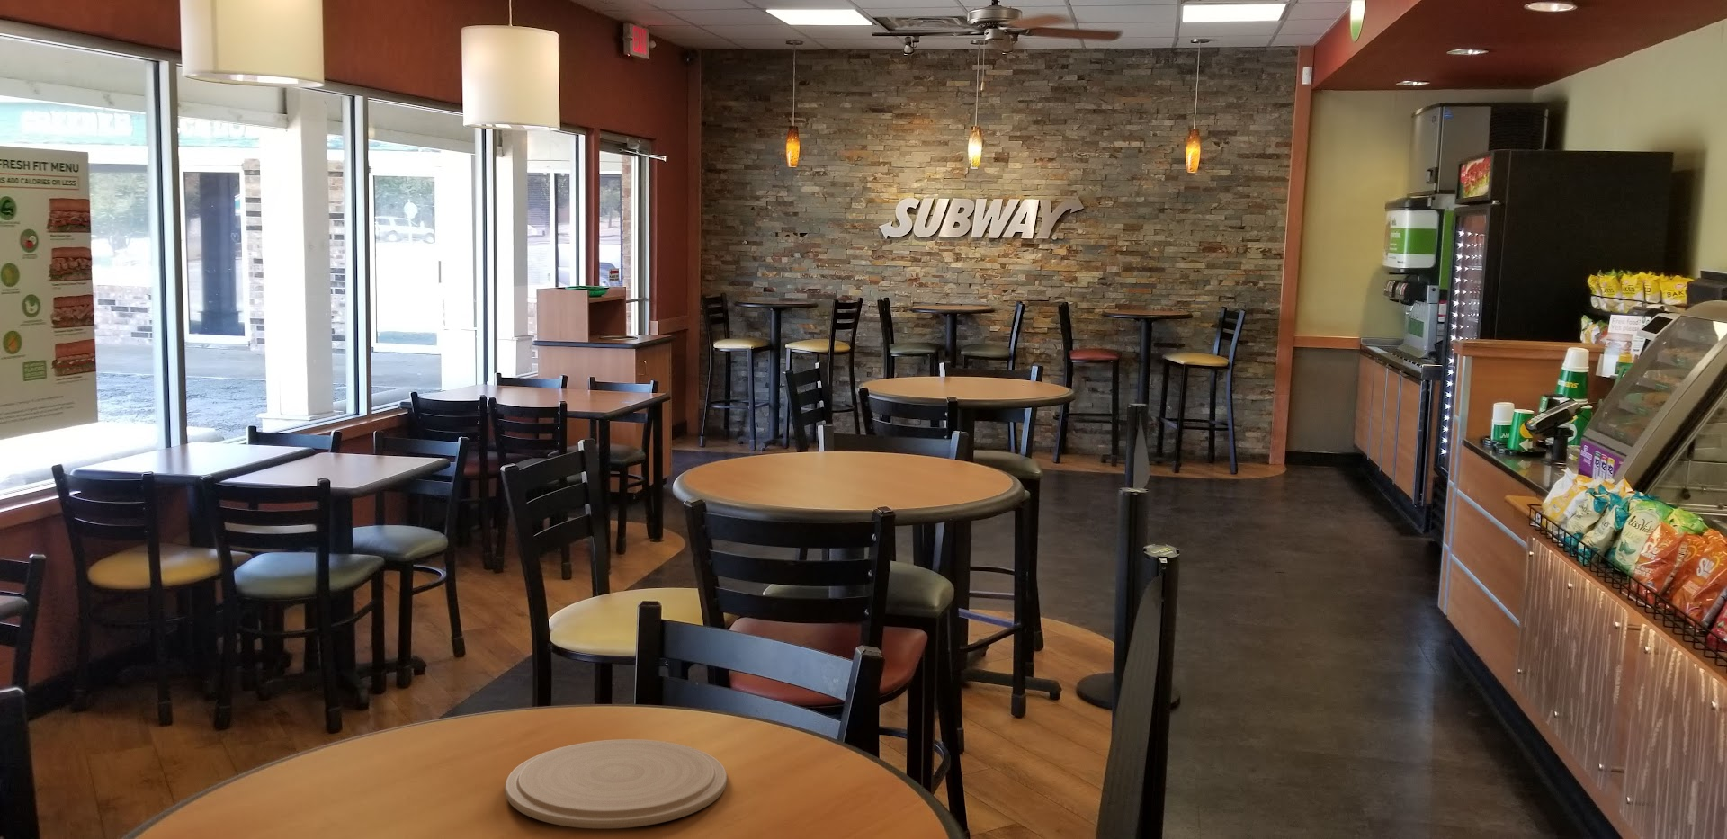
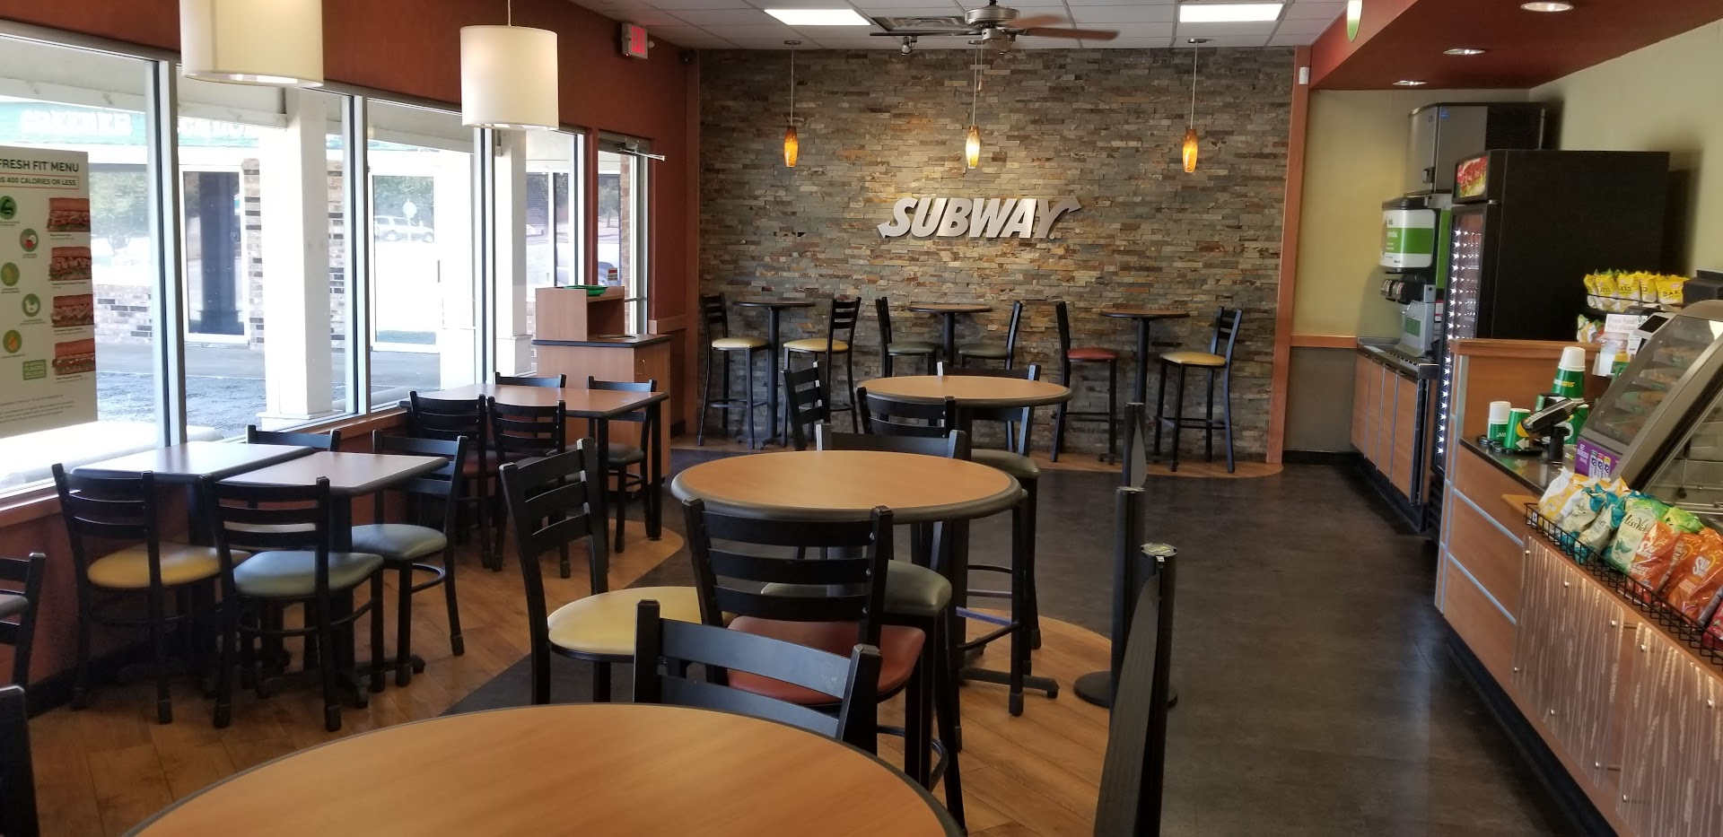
- plate [503,739,728,829]
